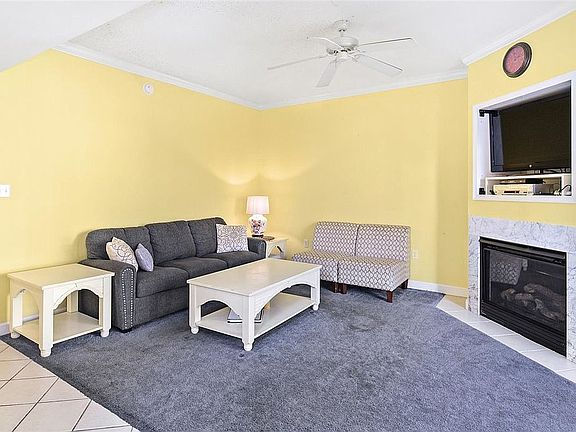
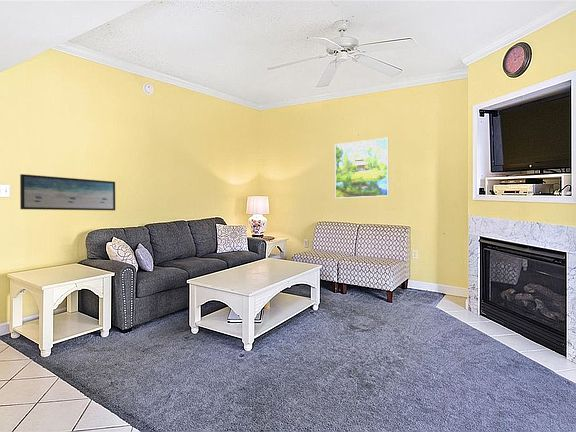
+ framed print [334,137,390,199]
+ wall art [19,173,116,211]
